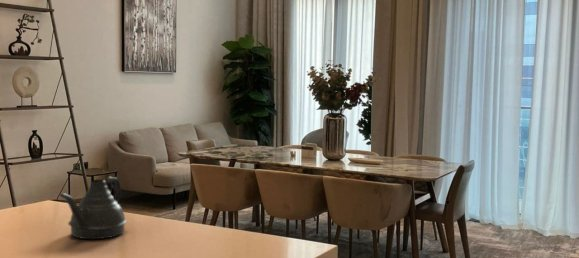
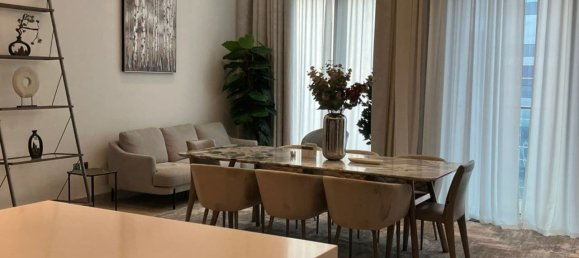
- teapot [59,176,128,240]
